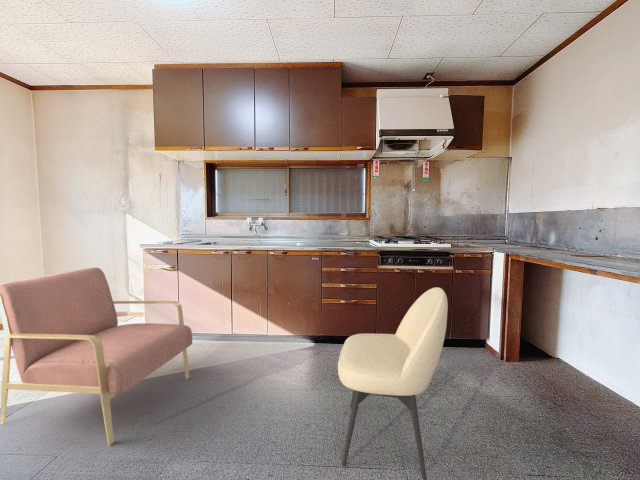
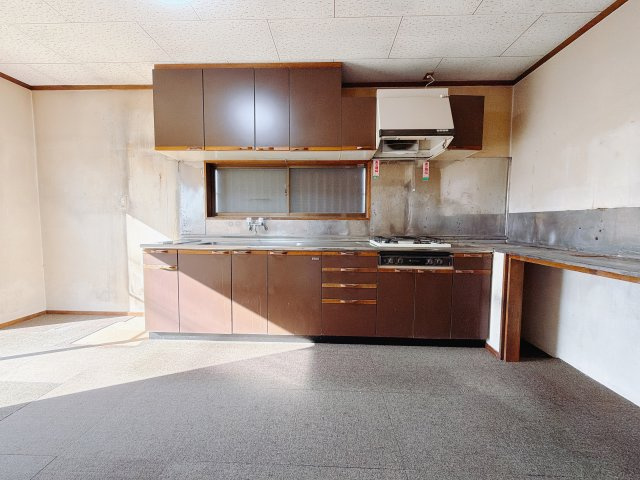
- chair [337,286,449,480]
- chair [0,267,193,447]
